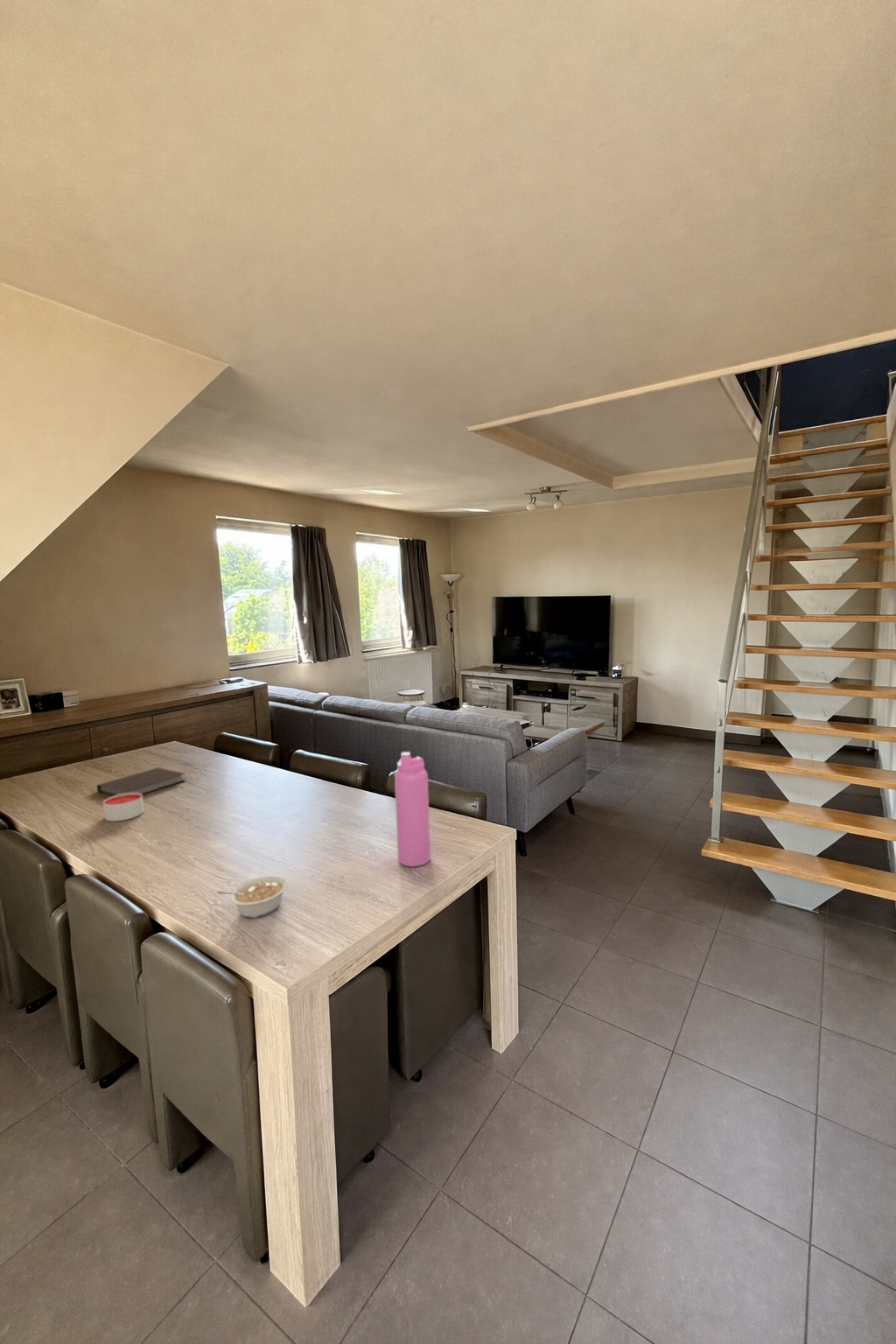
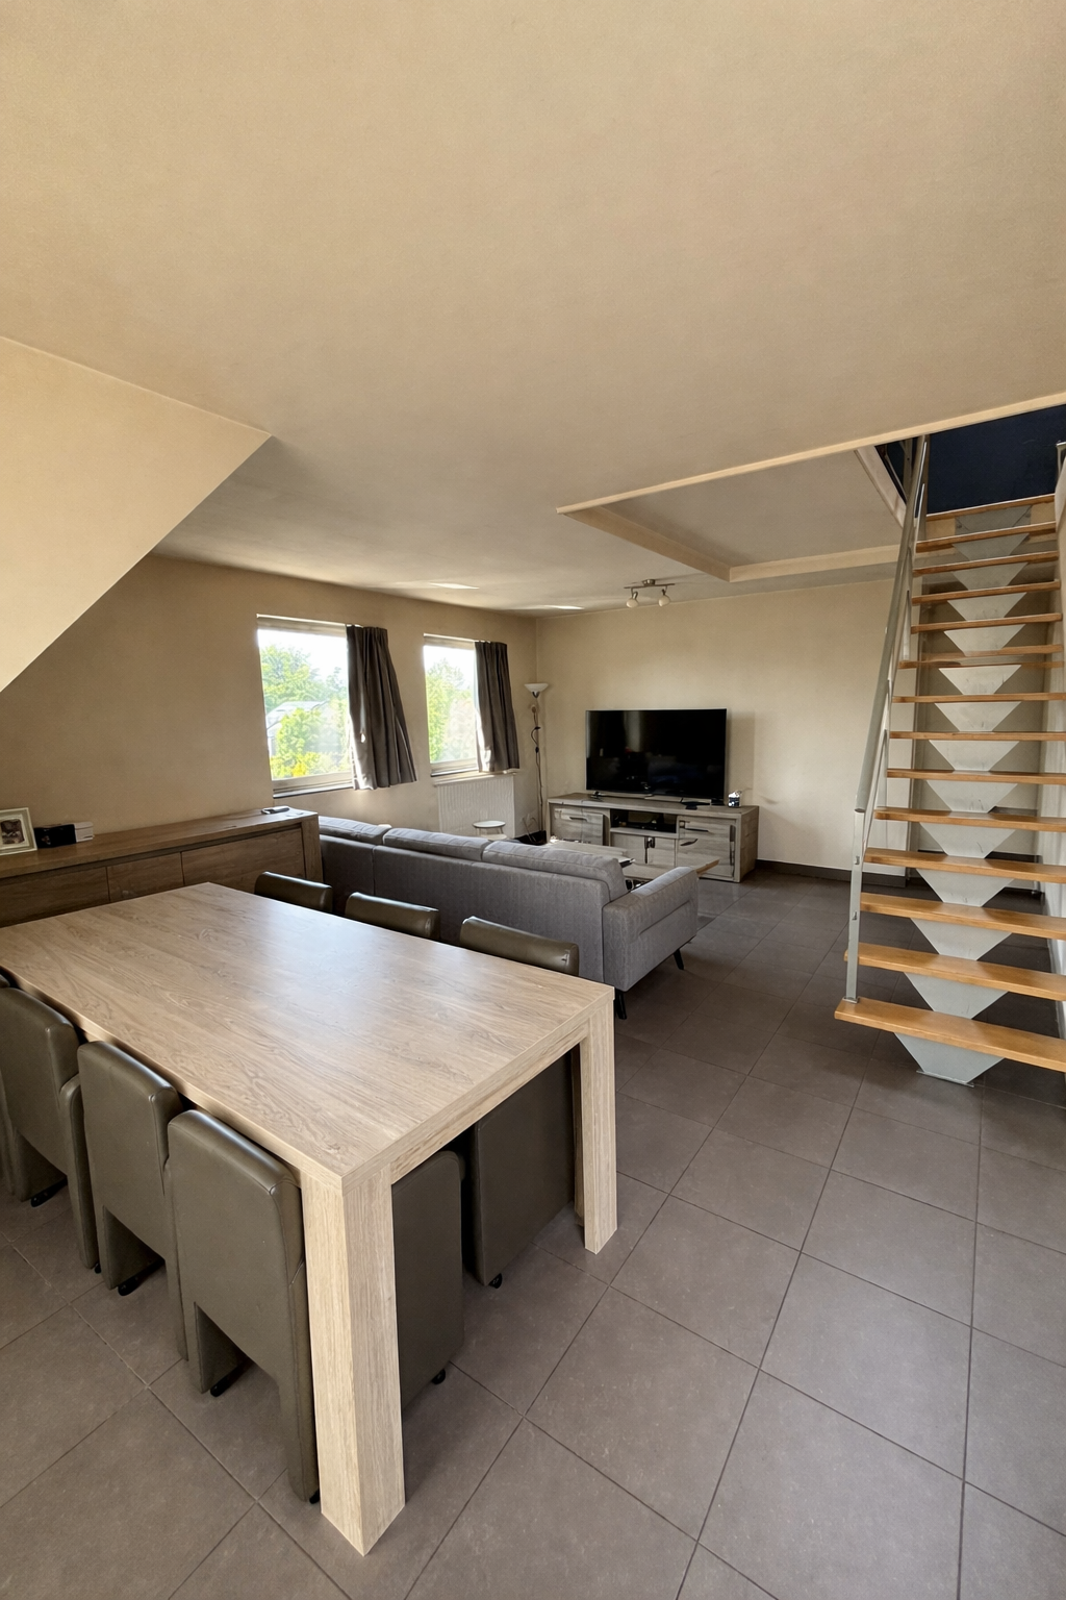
- water bottle [394,751,431,868]
- legume [216,875,289,919]
- candle [102,793,144,823]
- notebook [96,767,187,796]
